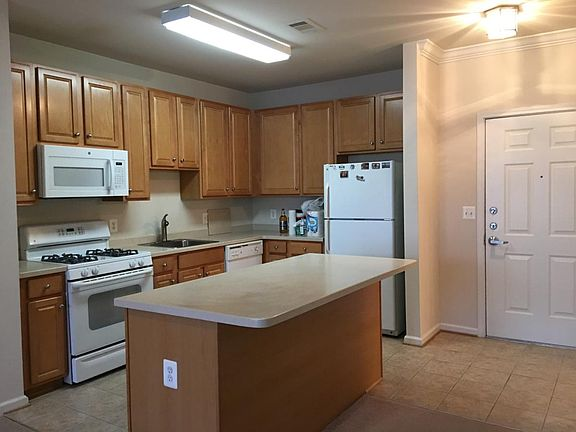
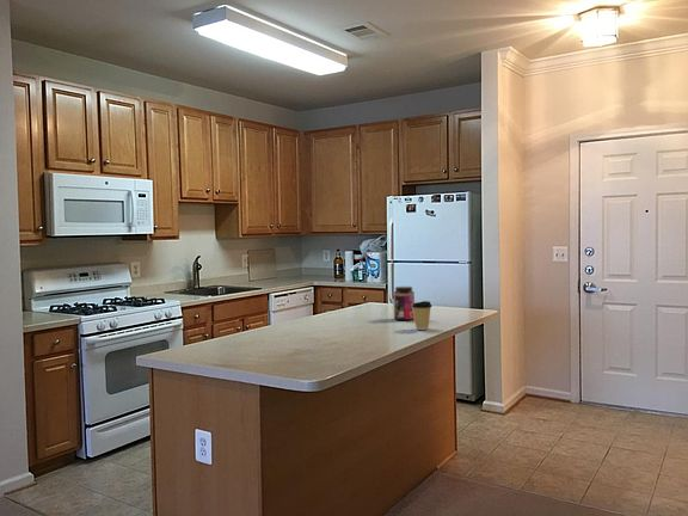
+ coffee cup [412,300,434,331]
+ jar [393,285,416,321]
